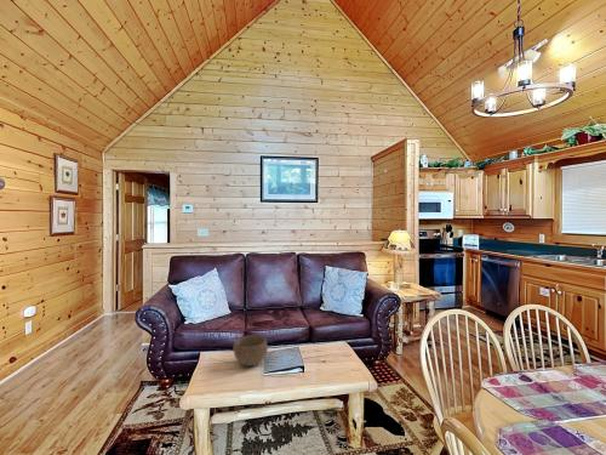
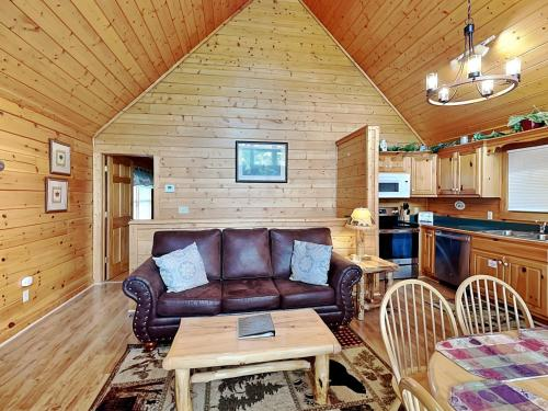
- bowl [233,334,269,368]
